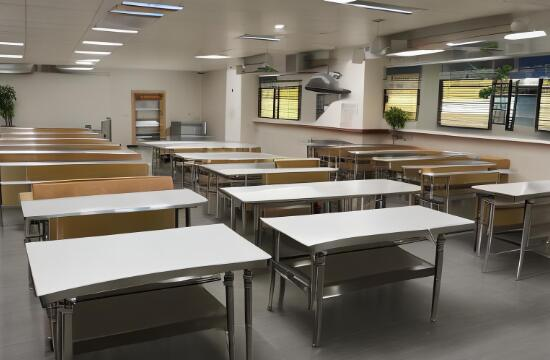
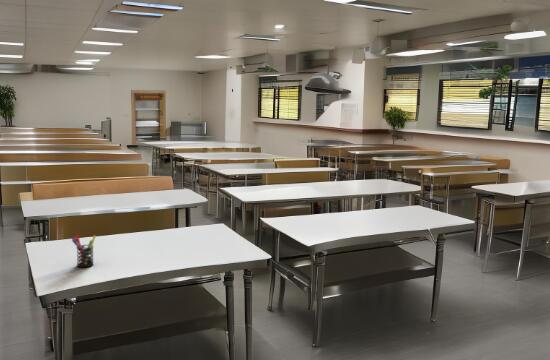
+ pen holder [71,234,97,268]
